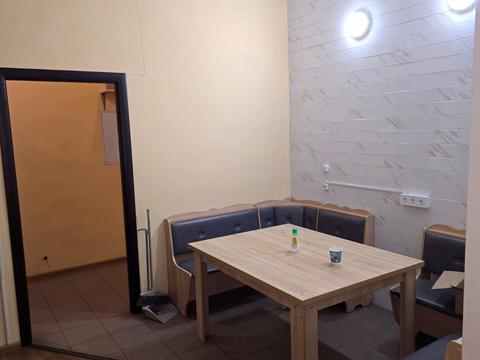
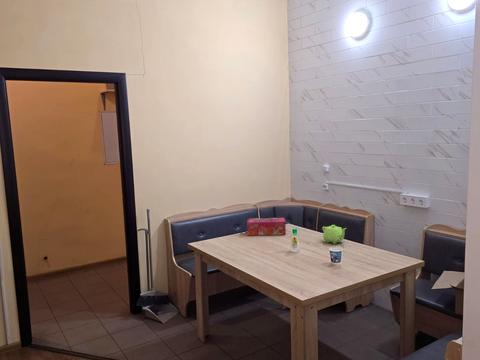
+ teapot [321,224,347,245]
+ tissue box [246,217,287,236]
